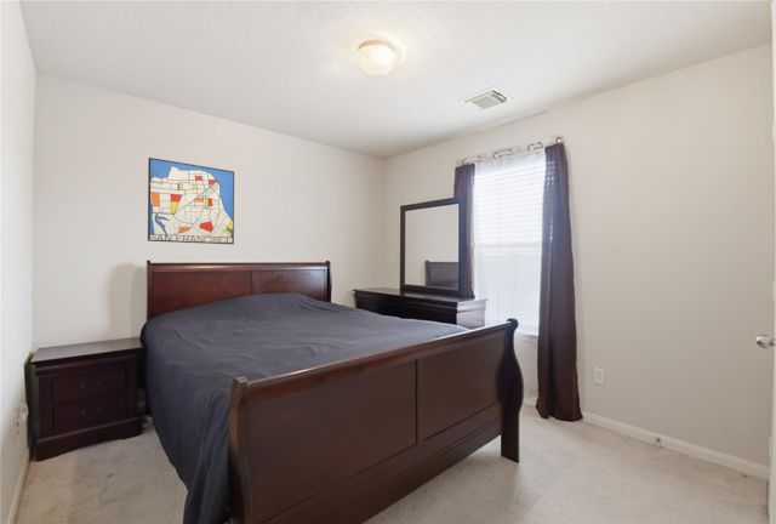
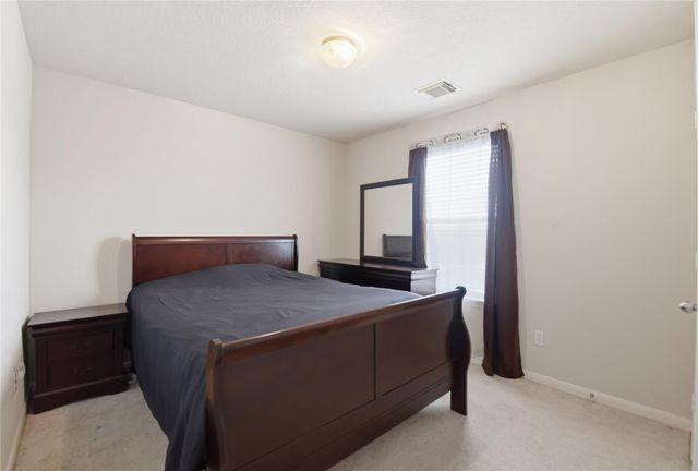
- wall art [147,156,235,245]
